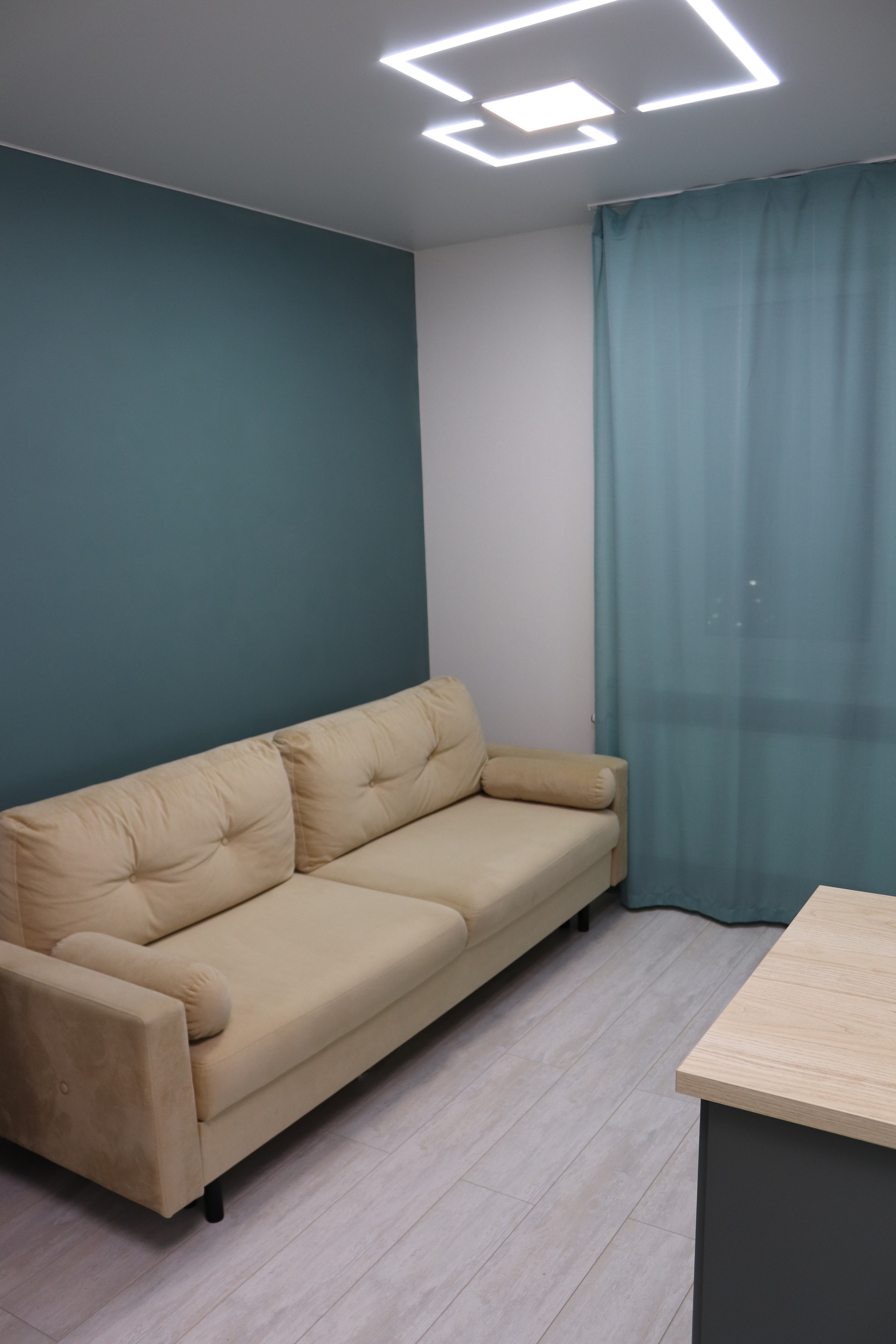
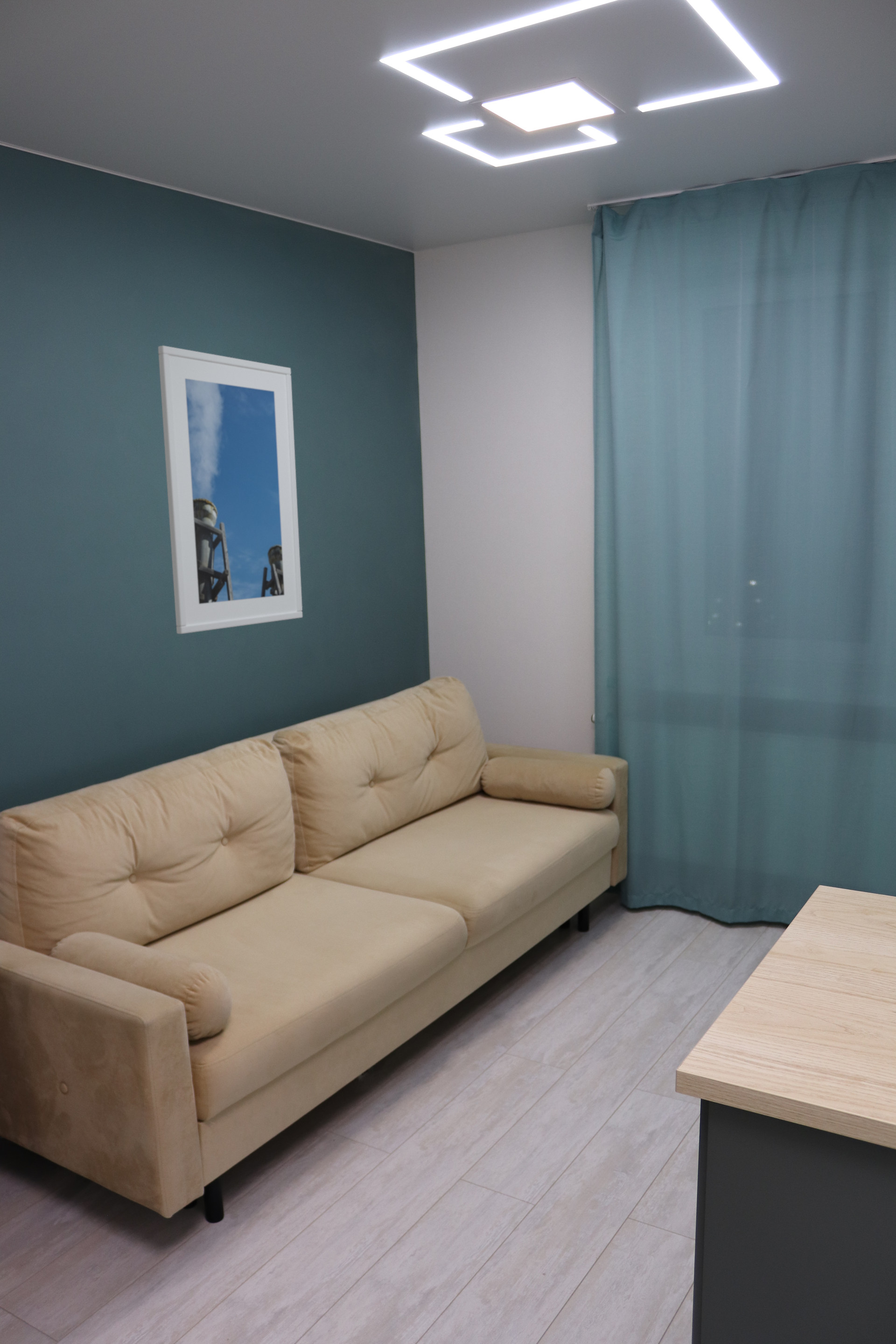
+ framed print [158,345,303,634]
